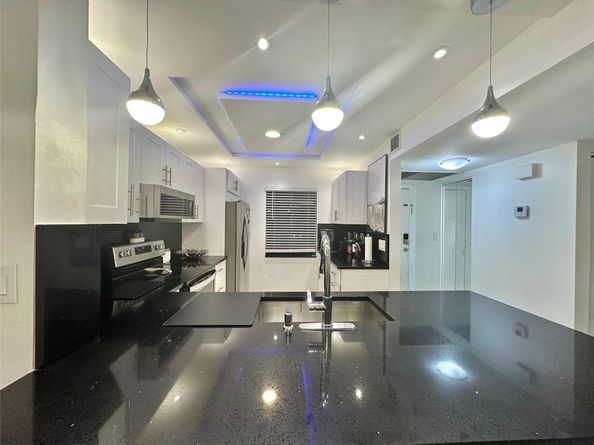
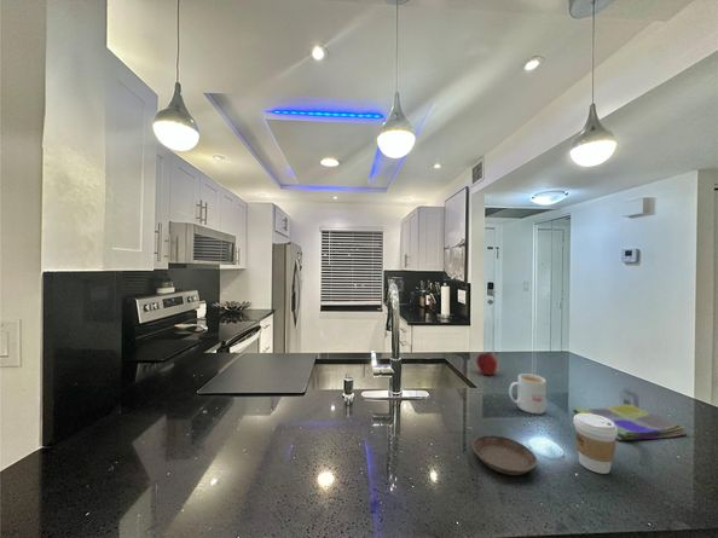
+ coffee cup [573,413,618,475]
+ mug [508,372,546,415]
+ dish towel [572,404,687,441]
+ apple [475,352,498,376]
+ saucer [471,434,538,476]
